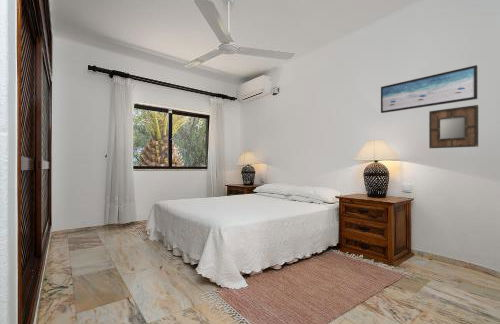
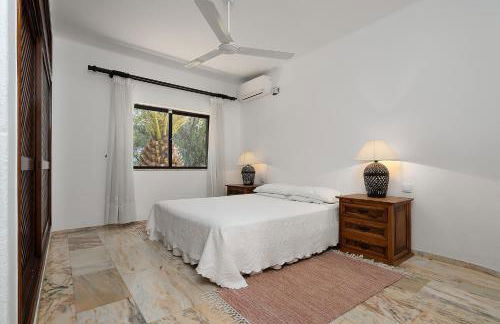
- home mirror [428,104,479,149]
- wall art [380,64,478,114]
